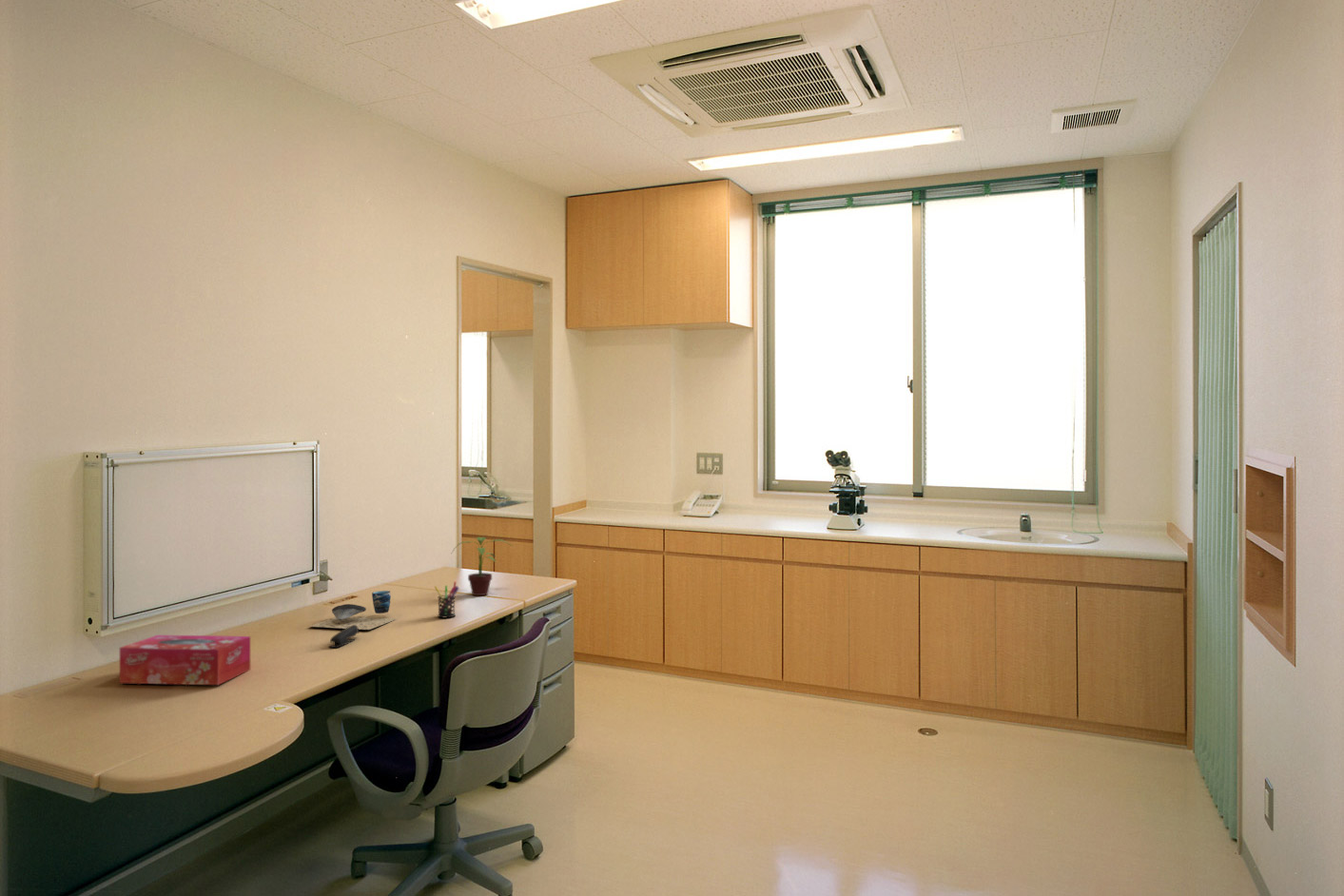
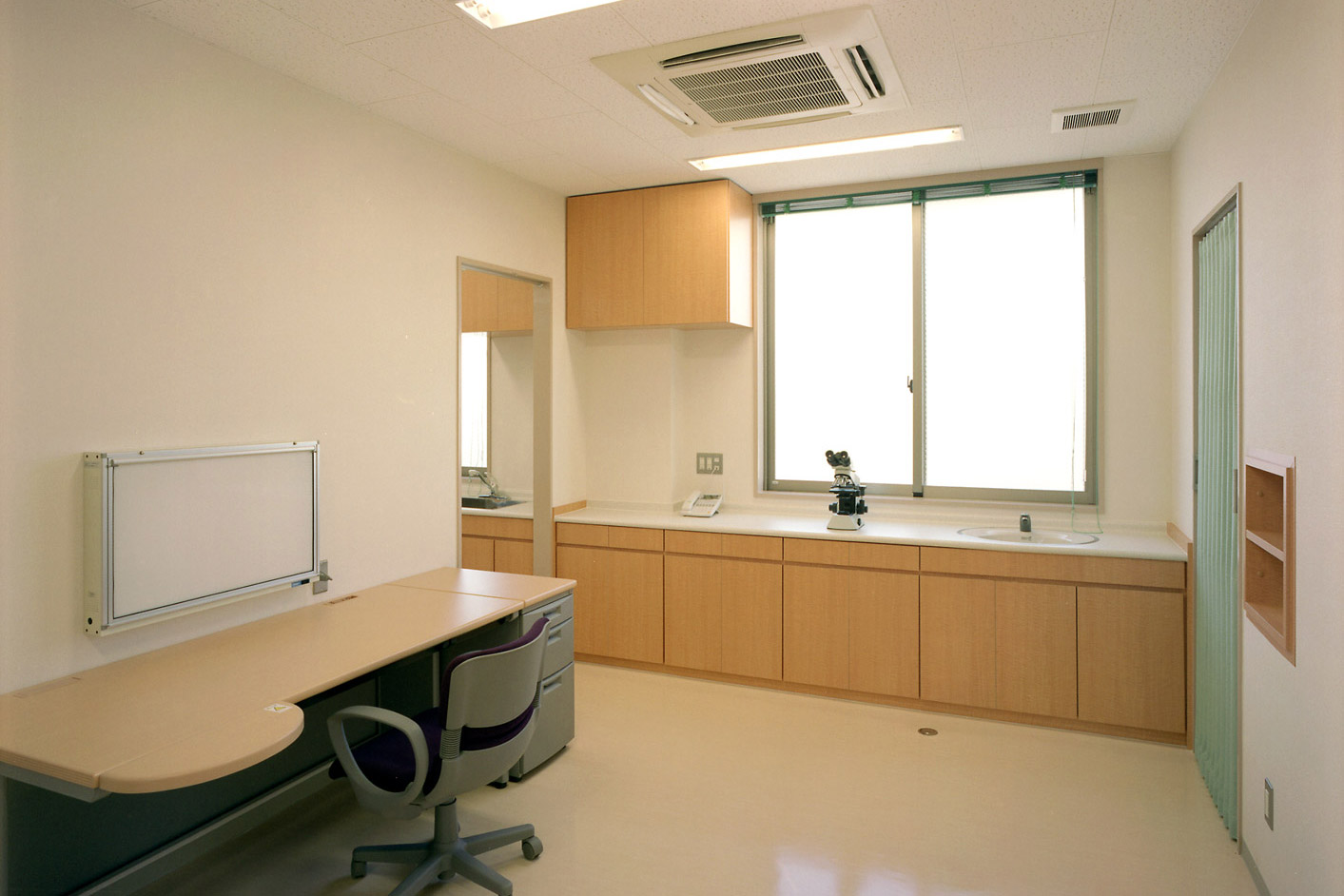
- tissue box [119,634,251,686]
- cup [308,590,397,631]
- potted plant [451,536,514,596]
- stapler [329,625,360,649]
- pen holder [434,581,460,618]
